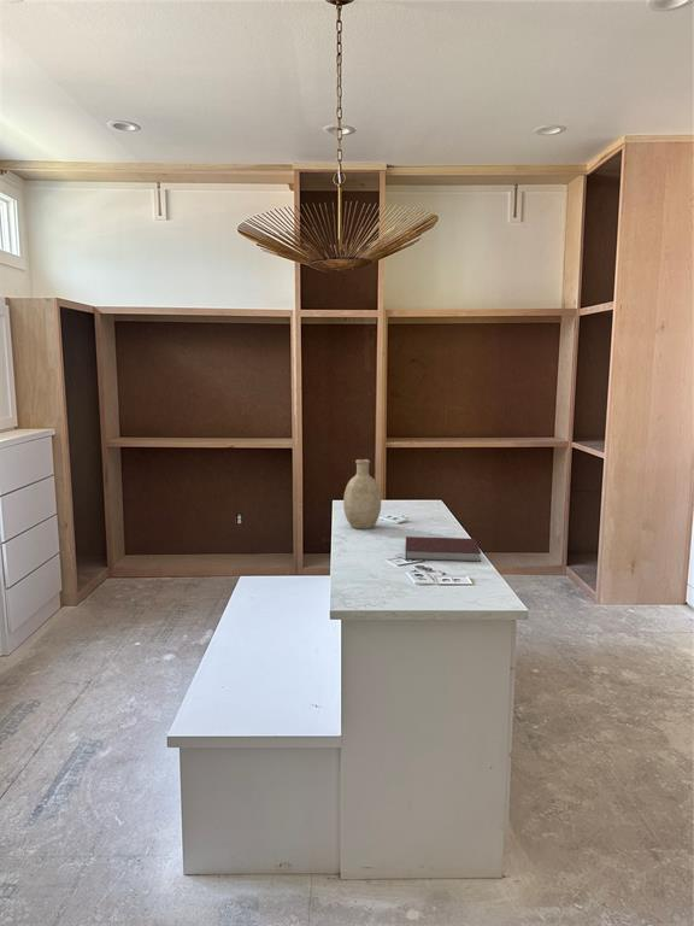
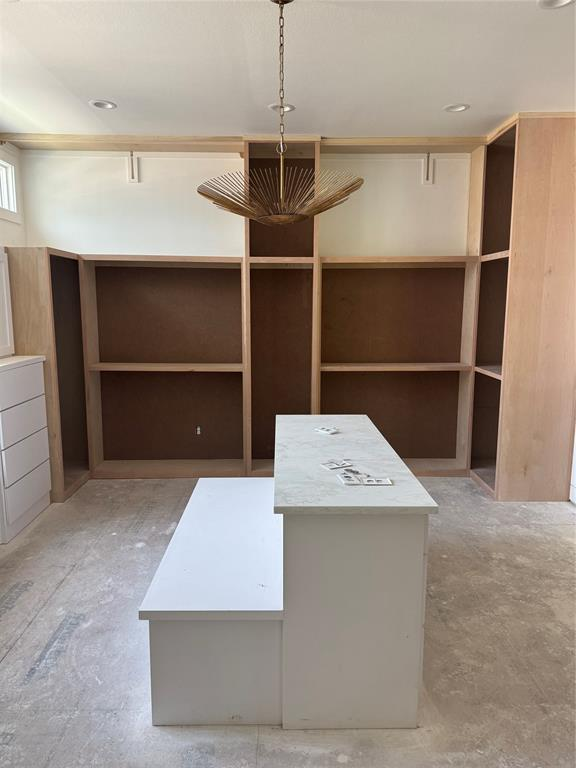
- decorative vase [342,458,382,531]
- notebook [405,535,482,563]
